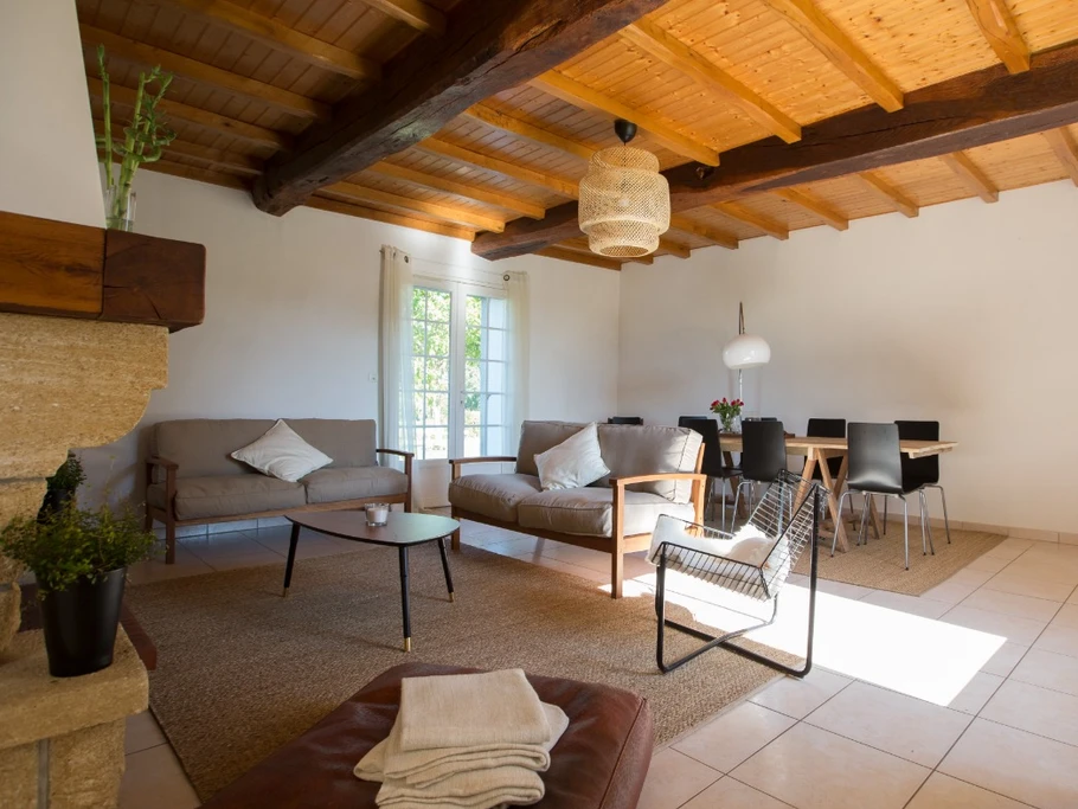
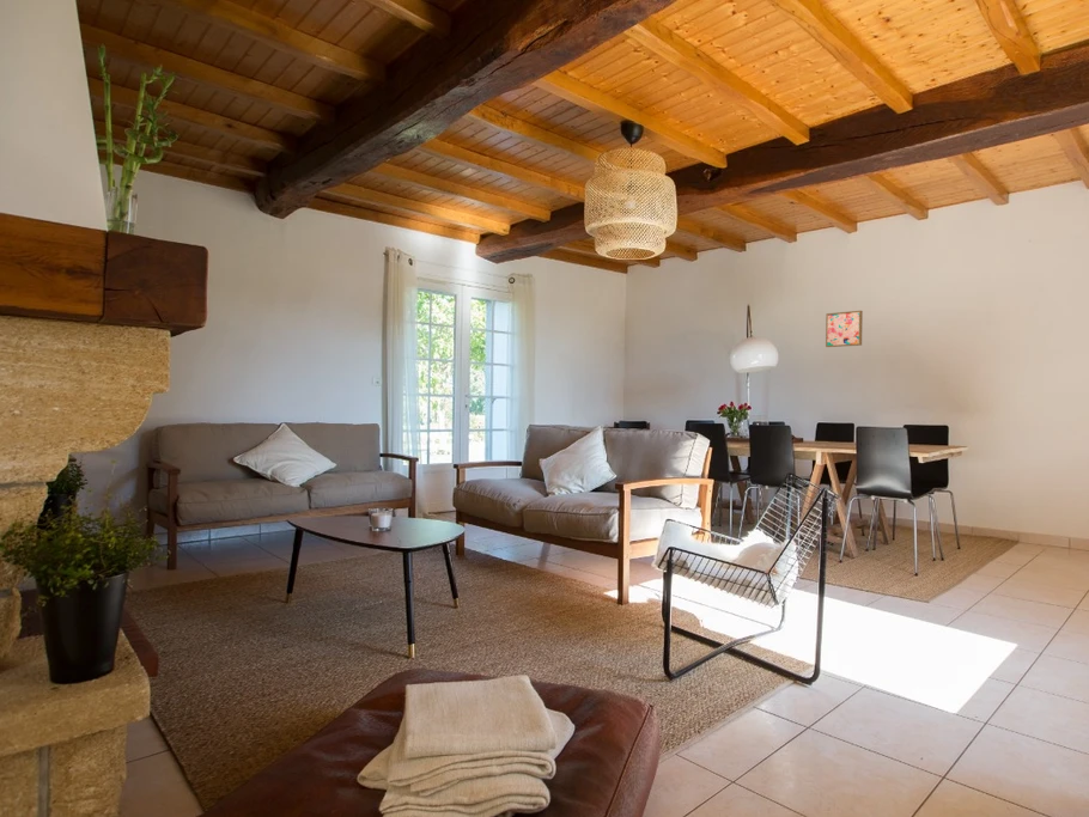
+ wall art [825,310,864,348]
